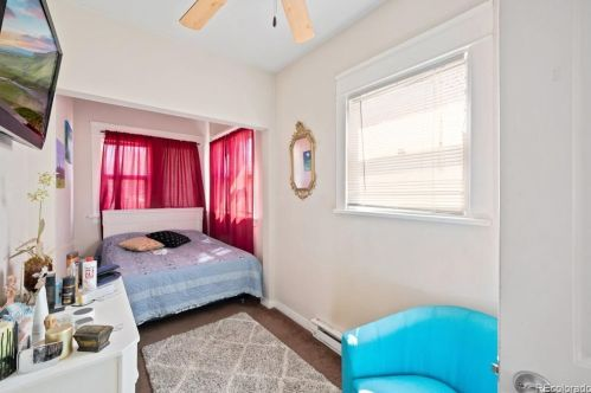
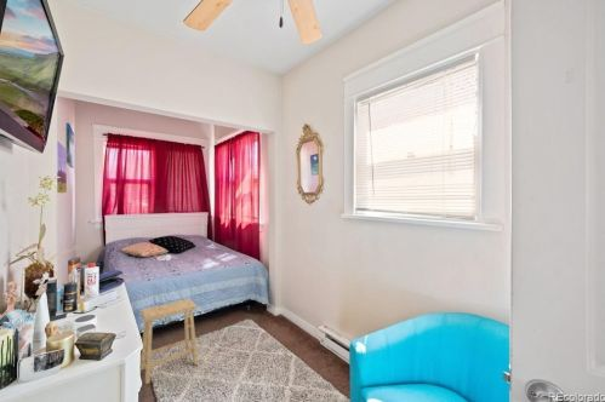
+ footstool [139,298,199,385]
